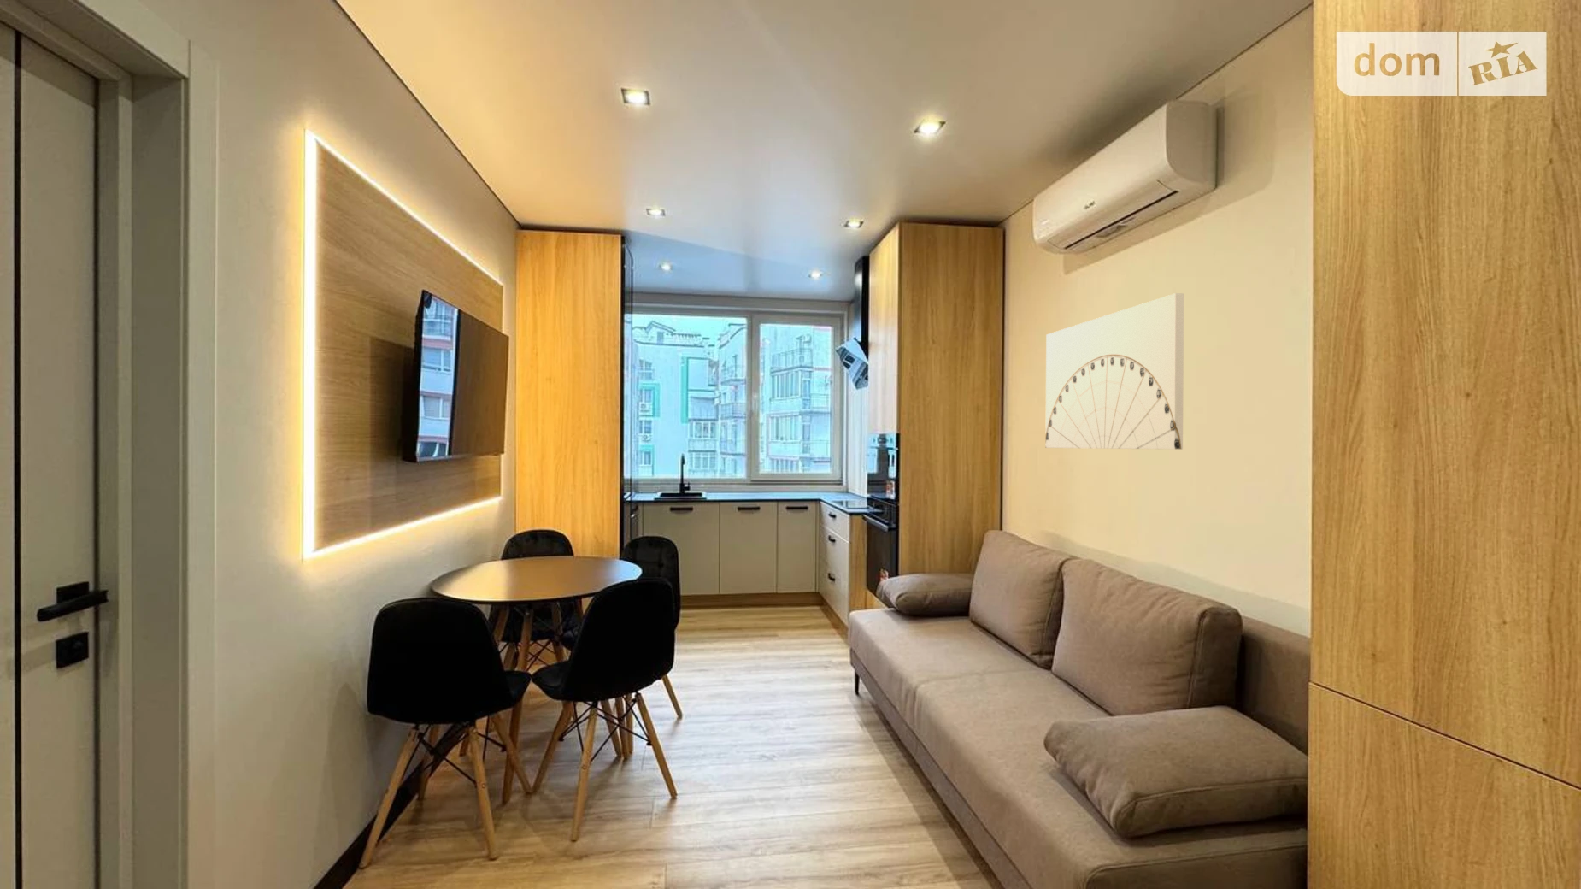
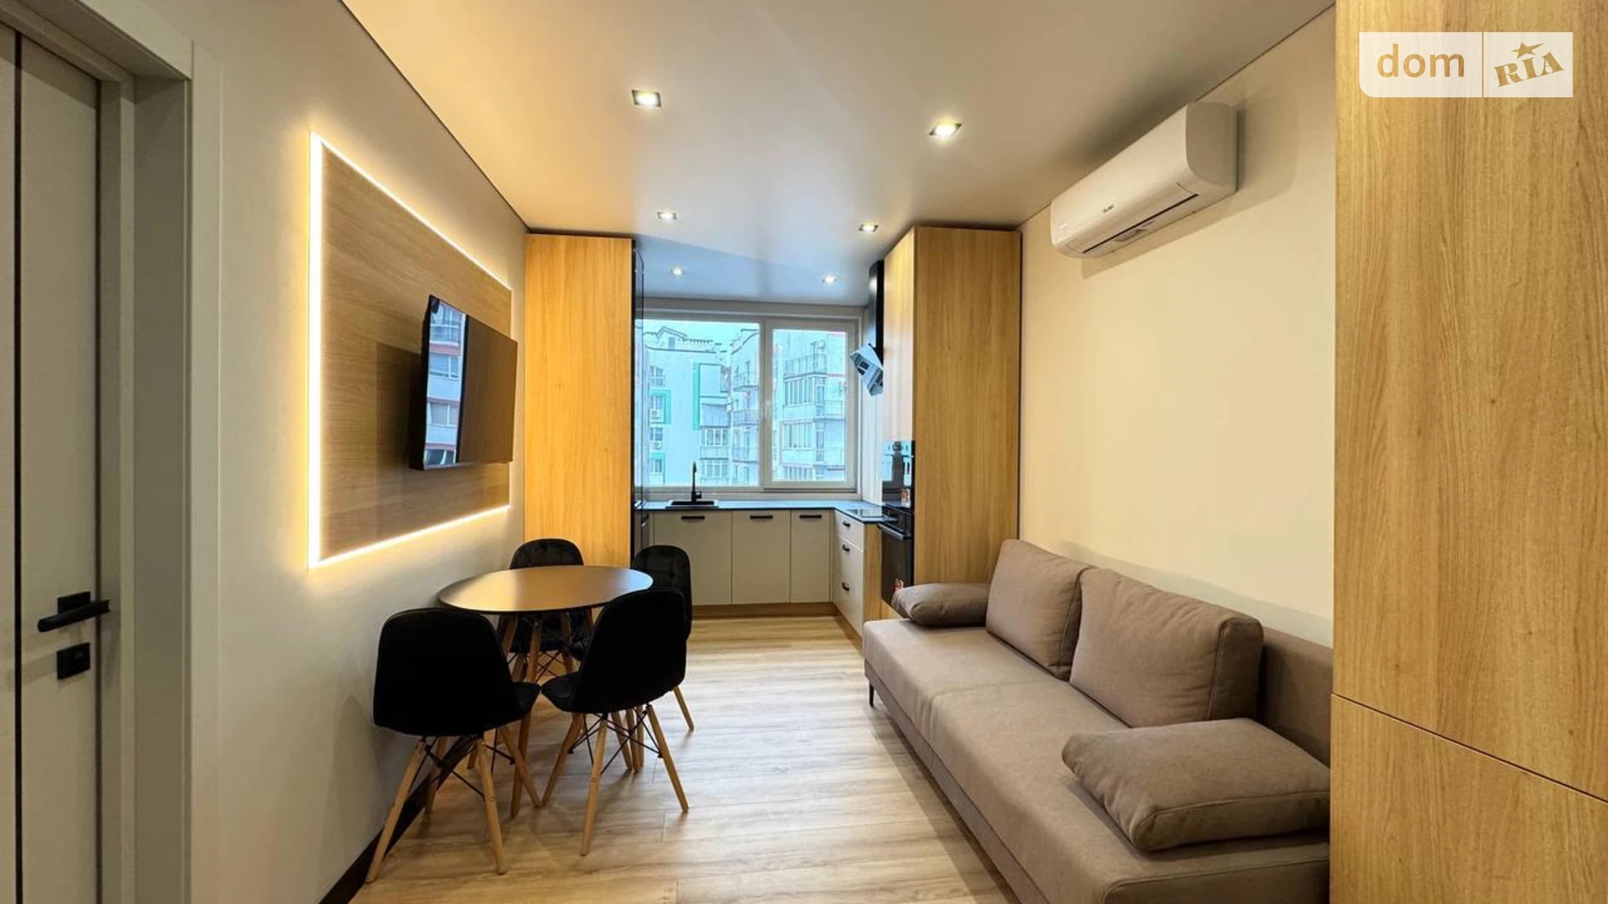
- wall art [1045,292,1185,450]
